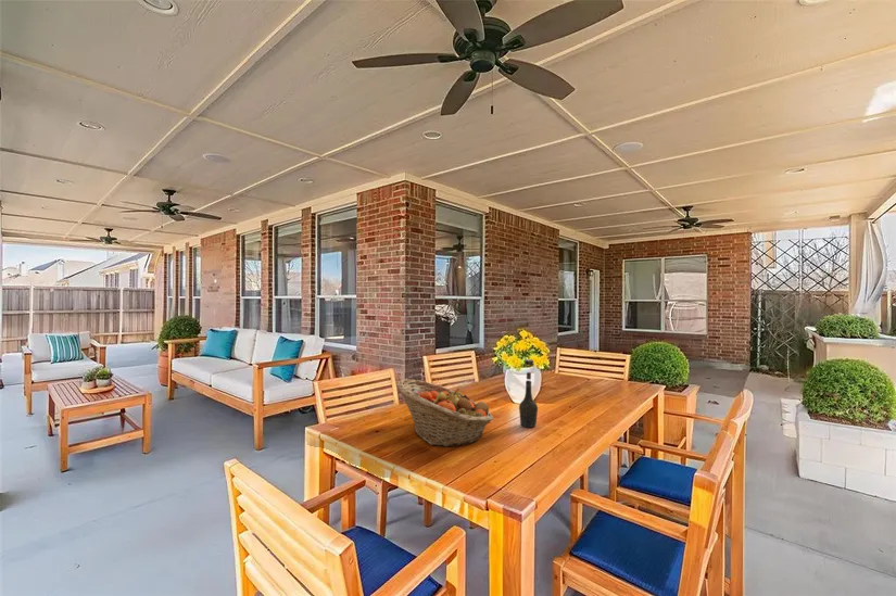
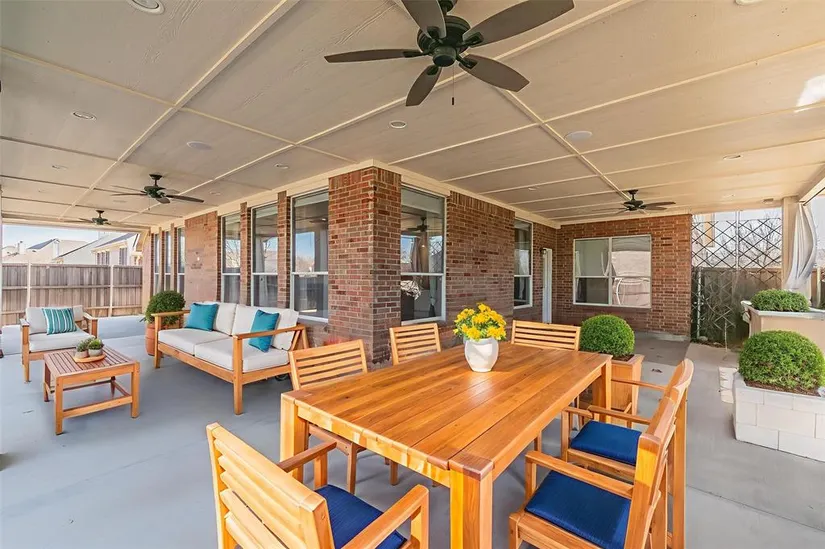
- bottle [518,358,539,429]
- fruit basket [395,378,495,447]
